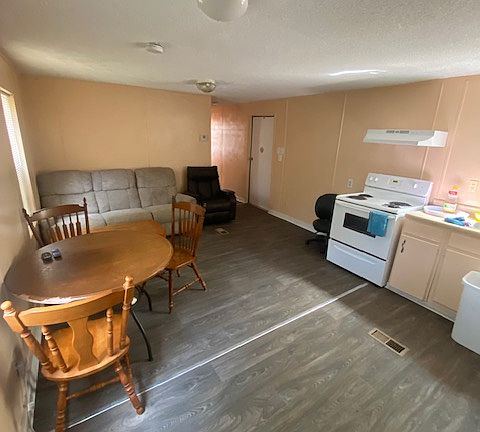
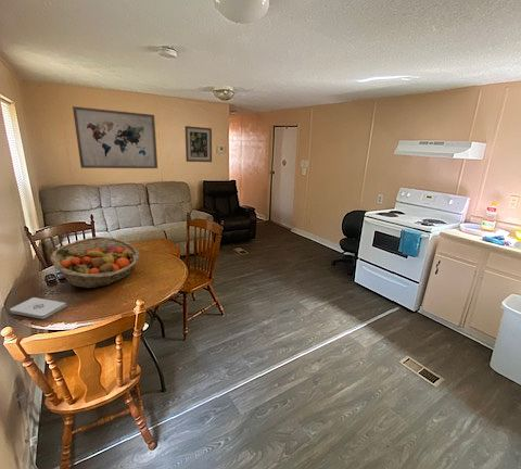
+ fruit basket [50,236,141,289]
+ wall art [183,125,213,163]
+ notepad [9,296,67,320]
+ wall art [72,105,158,169]
